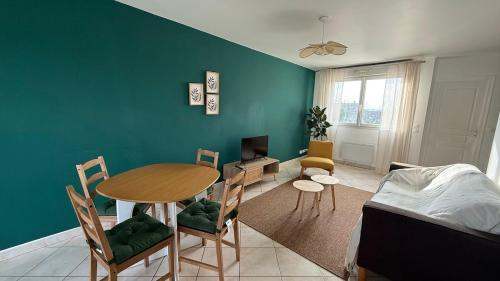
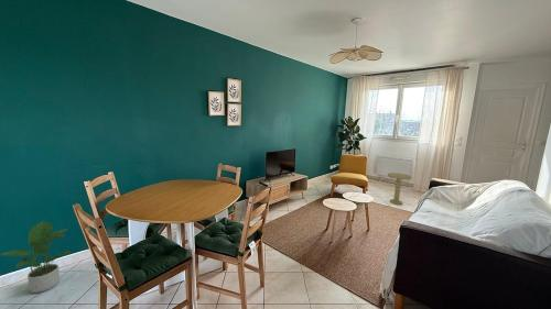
+ potted plant [0,220,72,294]
+ side table [387,172,412,206]
